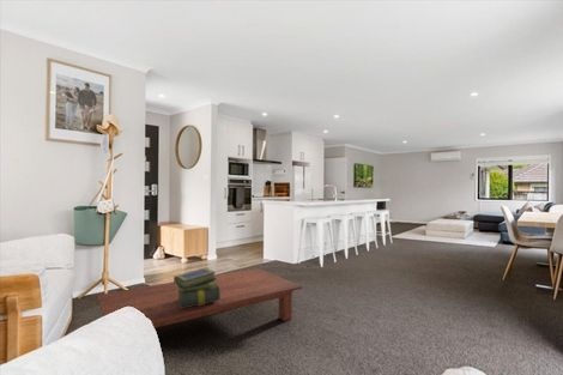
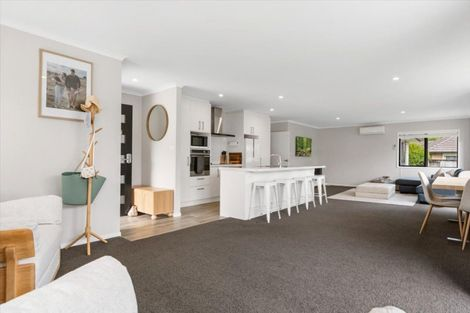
- coffee table [96,267,303,329]
- stack of books [172,267,220,308]
